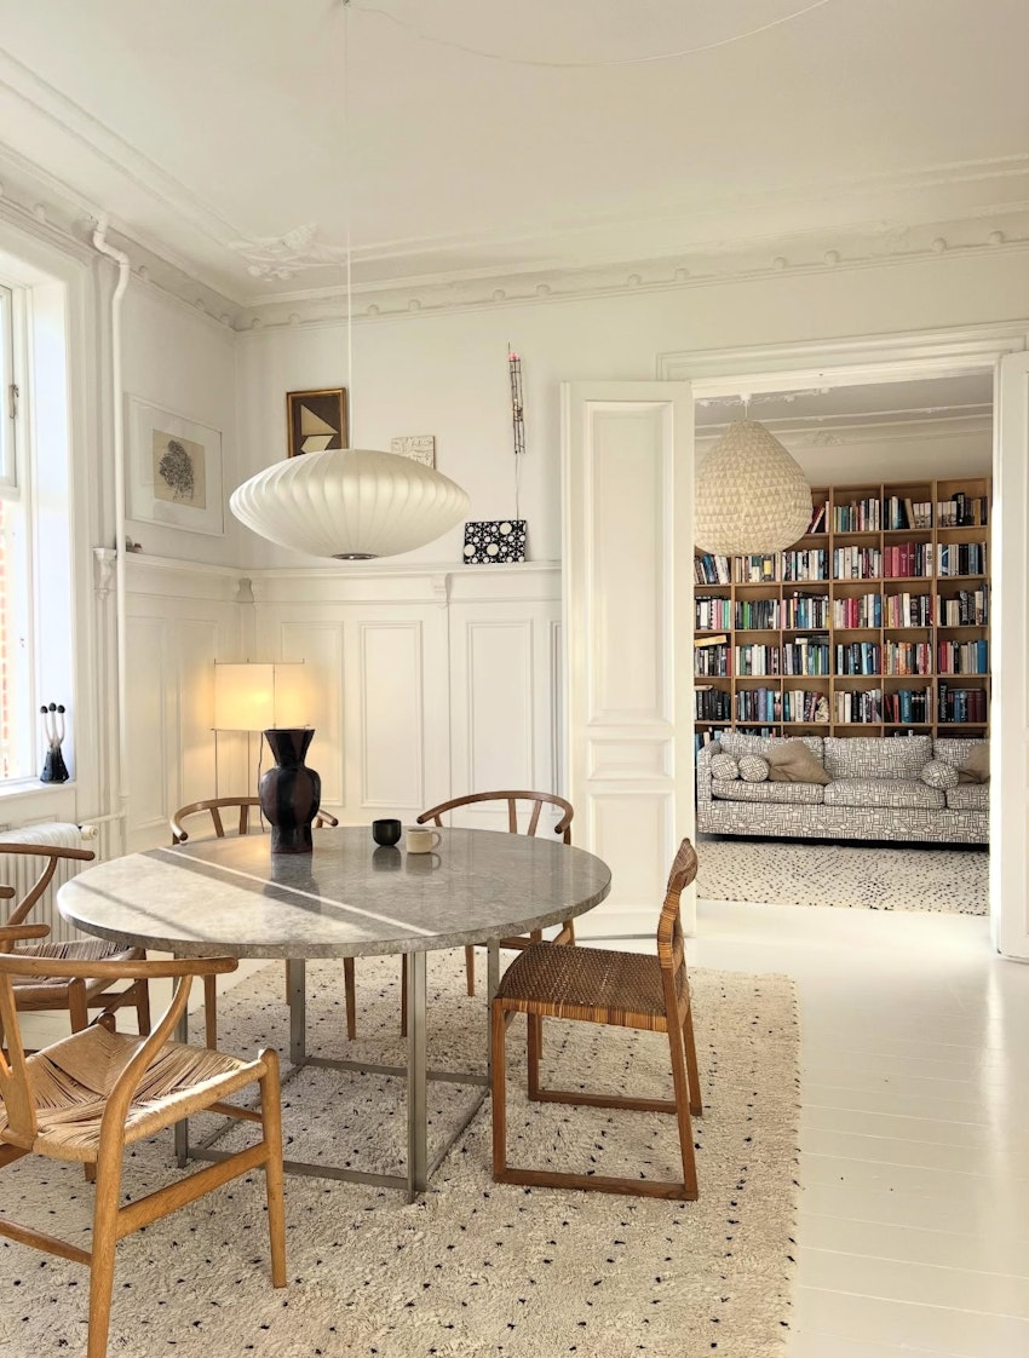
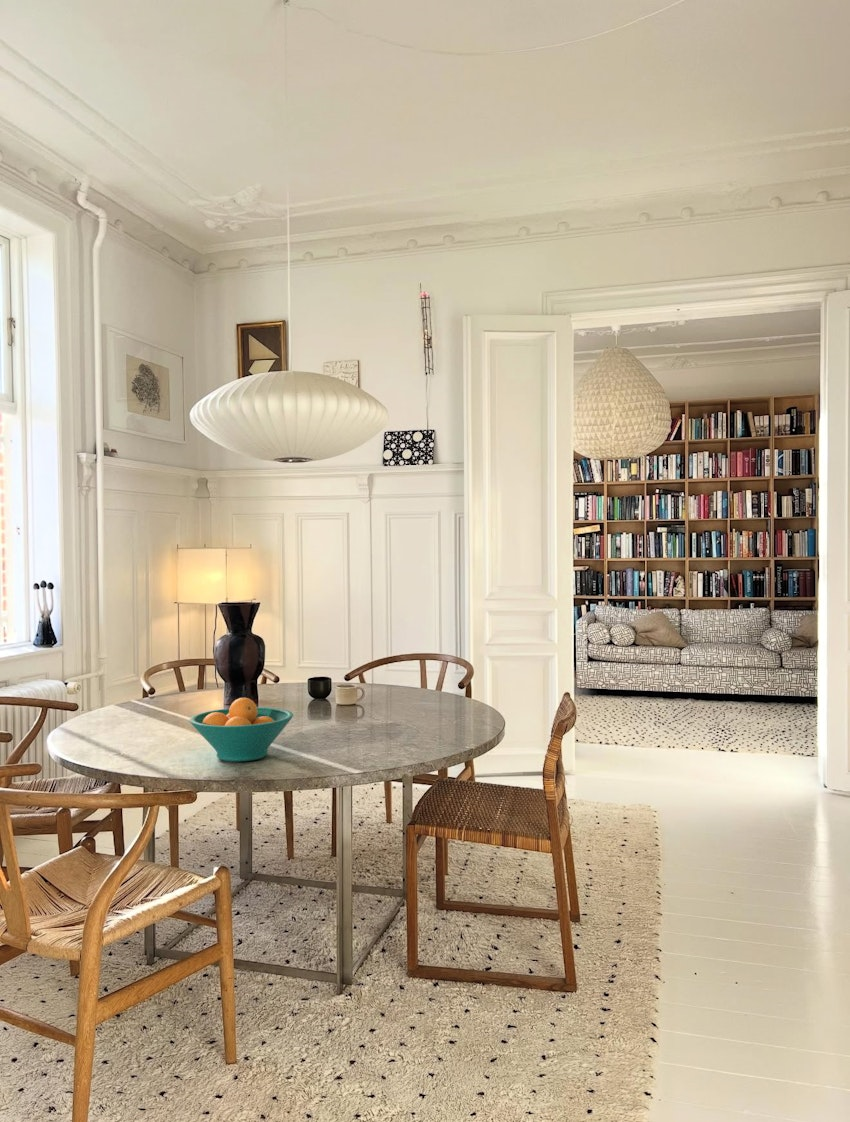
+ fruit bowl [188,697,294,763]
